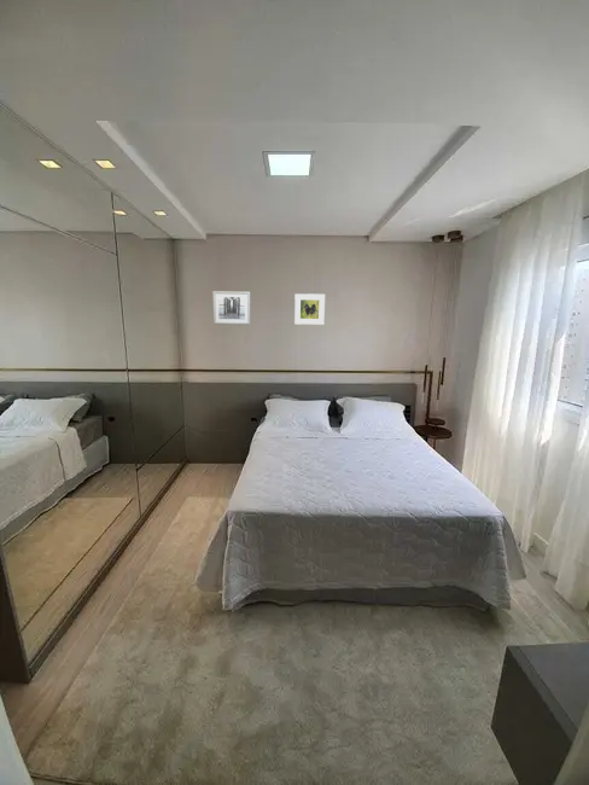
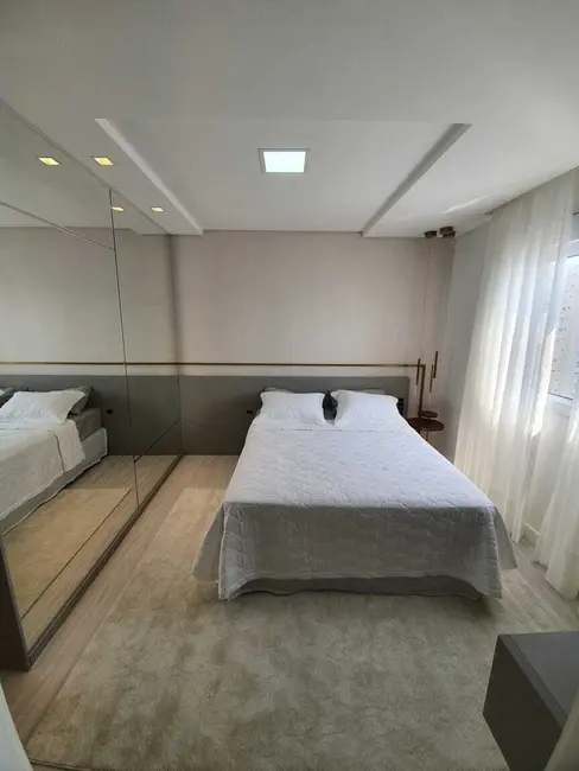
- wall art [211,290,252,326]
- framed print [293,292,326,326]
